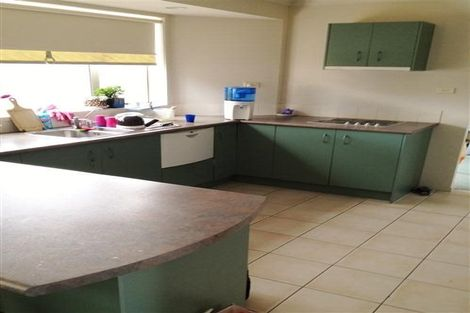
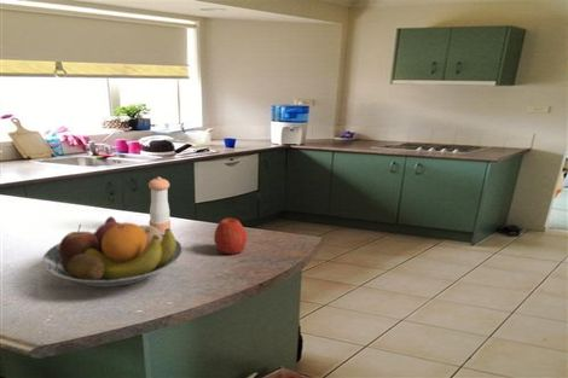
+ fruit bowl [41,215,184,287]
+ pepper shaker [147,176,172,234]
+ apple [213,217,248,255]
